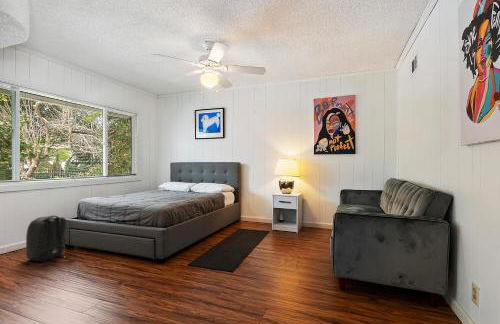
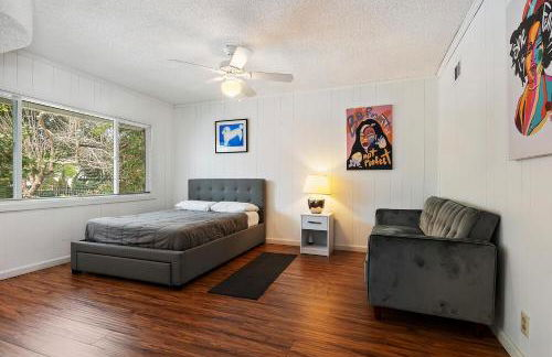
- backpack [25,214,70,263]
